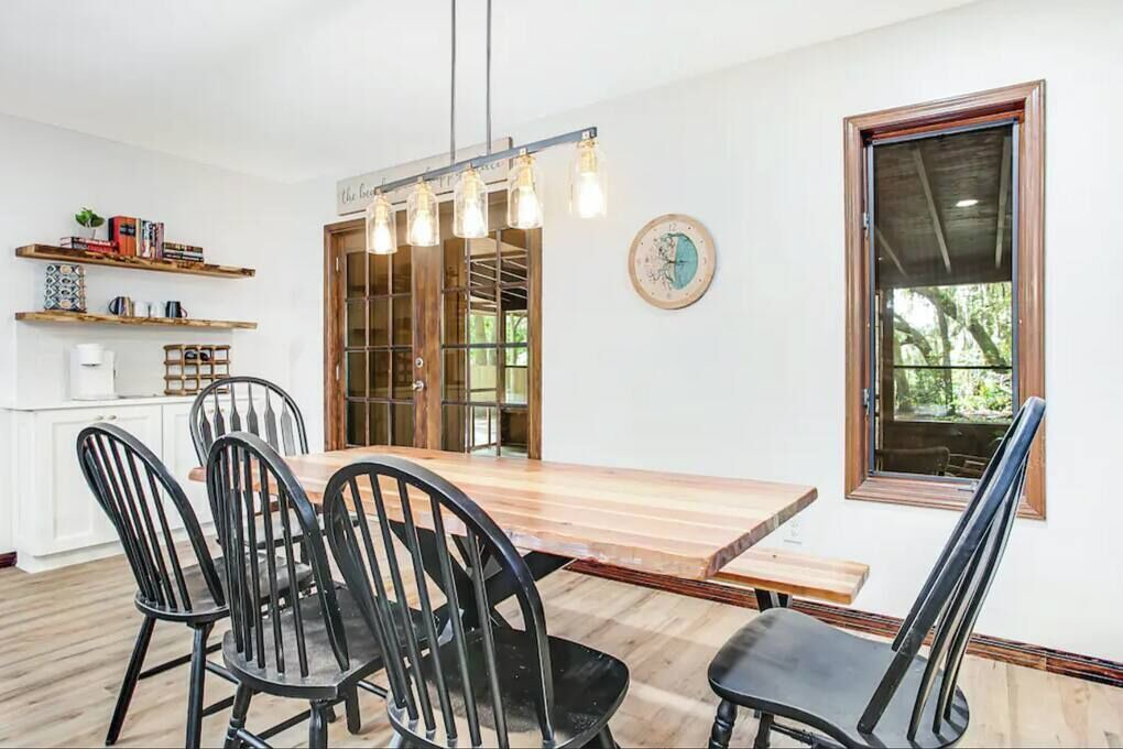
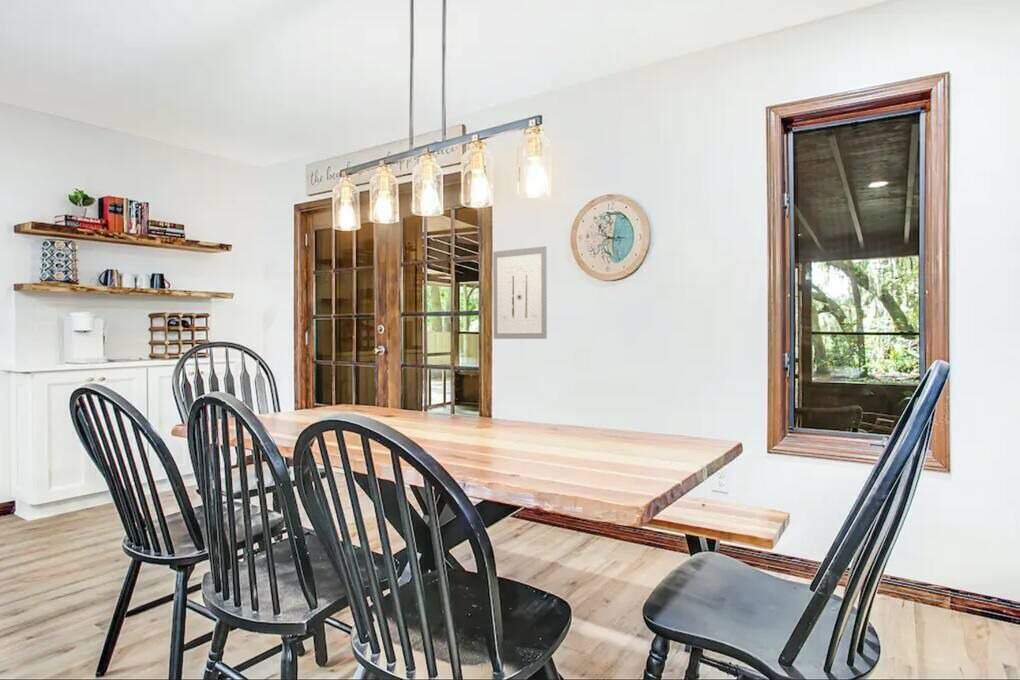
+ wall art [492,245,548,340]
